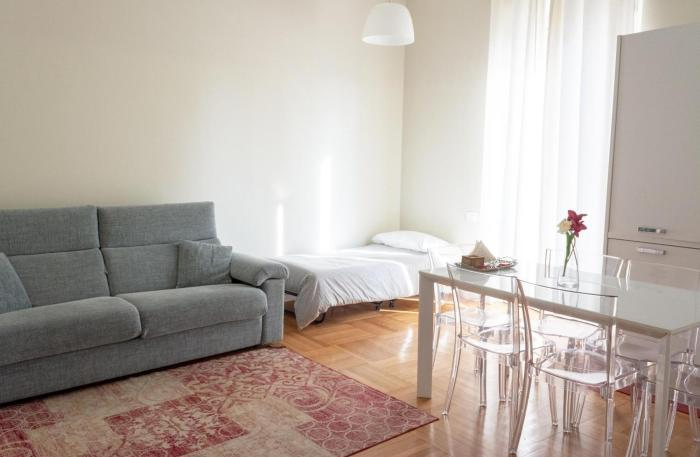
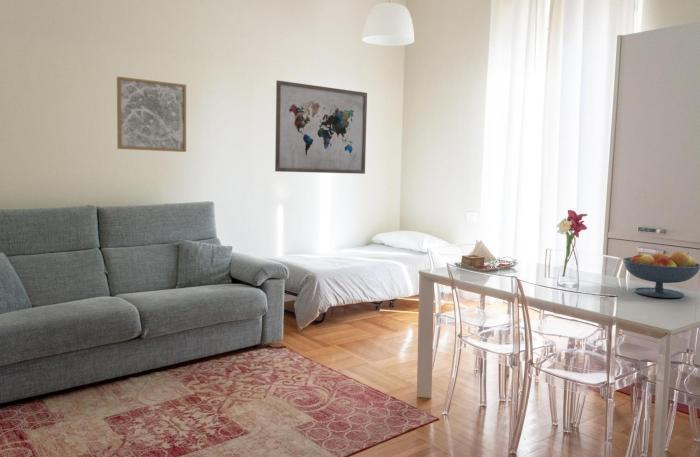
+ wall art [116,76,187,153]
+ wall art [274,80,368,175]
+ fruit bowl [622,250,700,299]
